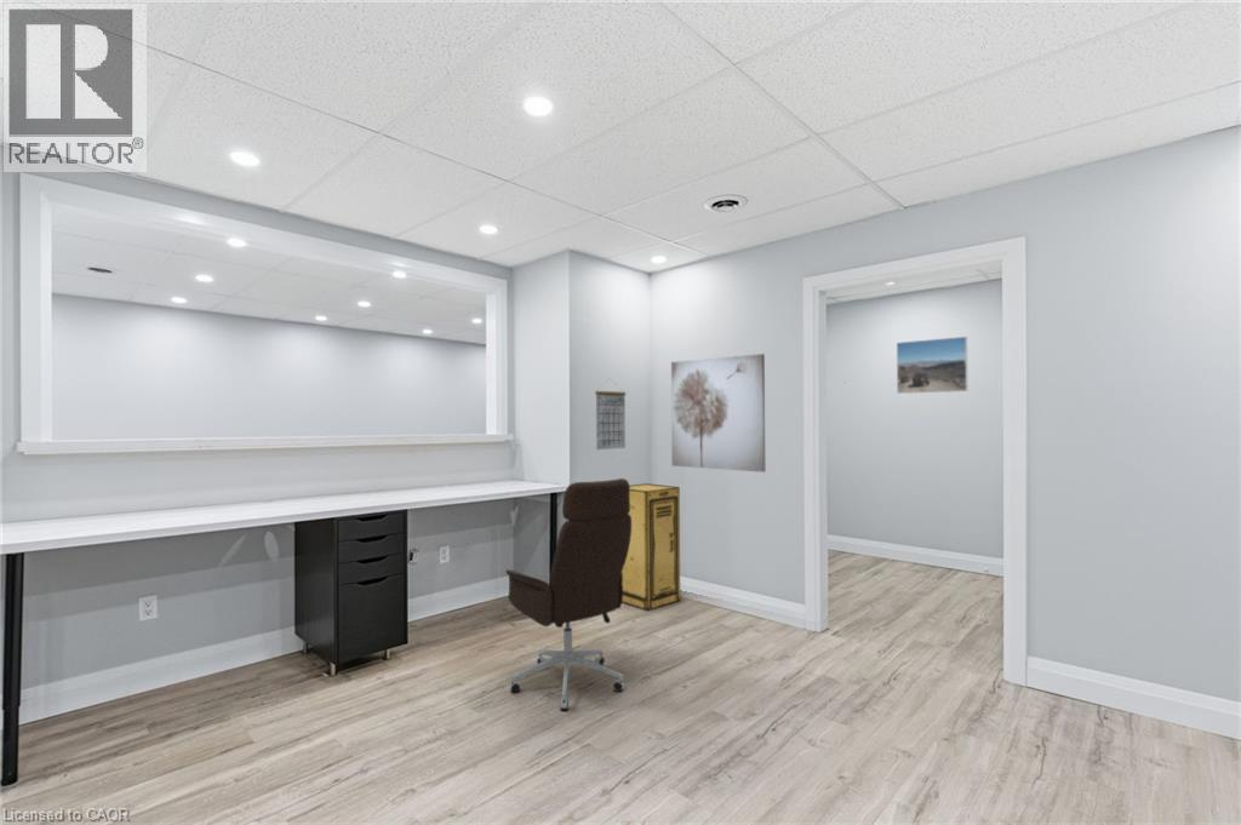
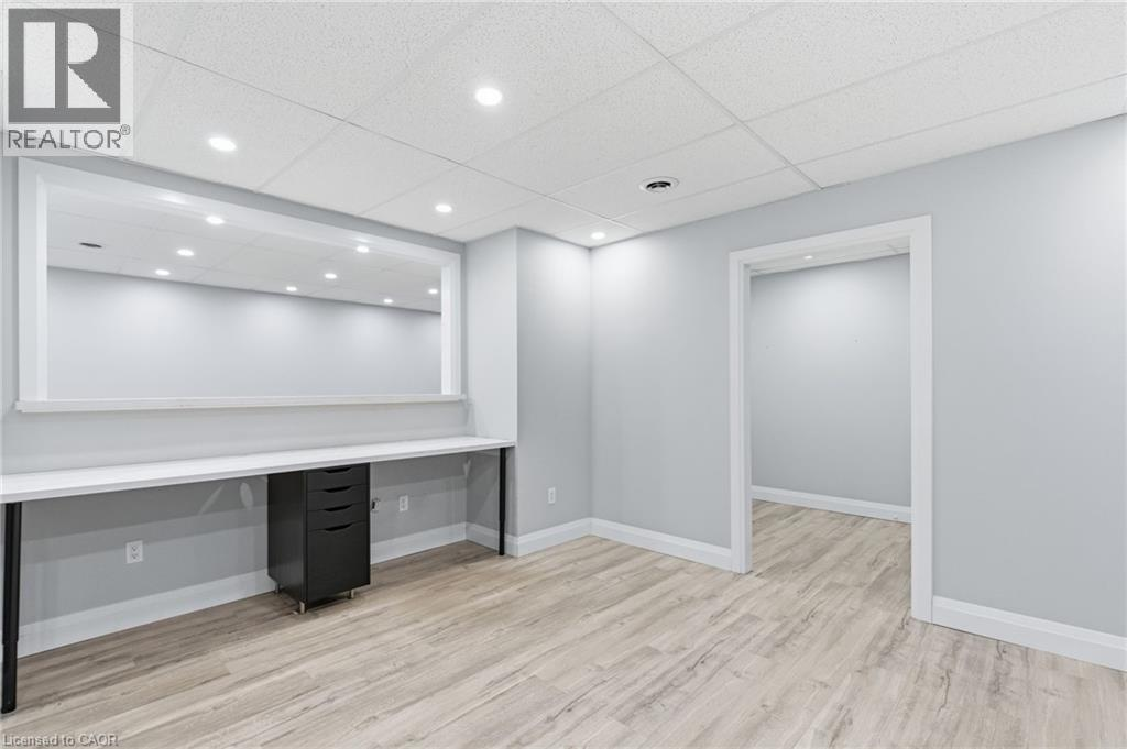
- storage cabinet [622,482,681,612]
- office chair [504,477,631,711]
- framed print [896,336,968,395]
- calendar [594,377,627,451]
- wall art [670,353,766,474]
